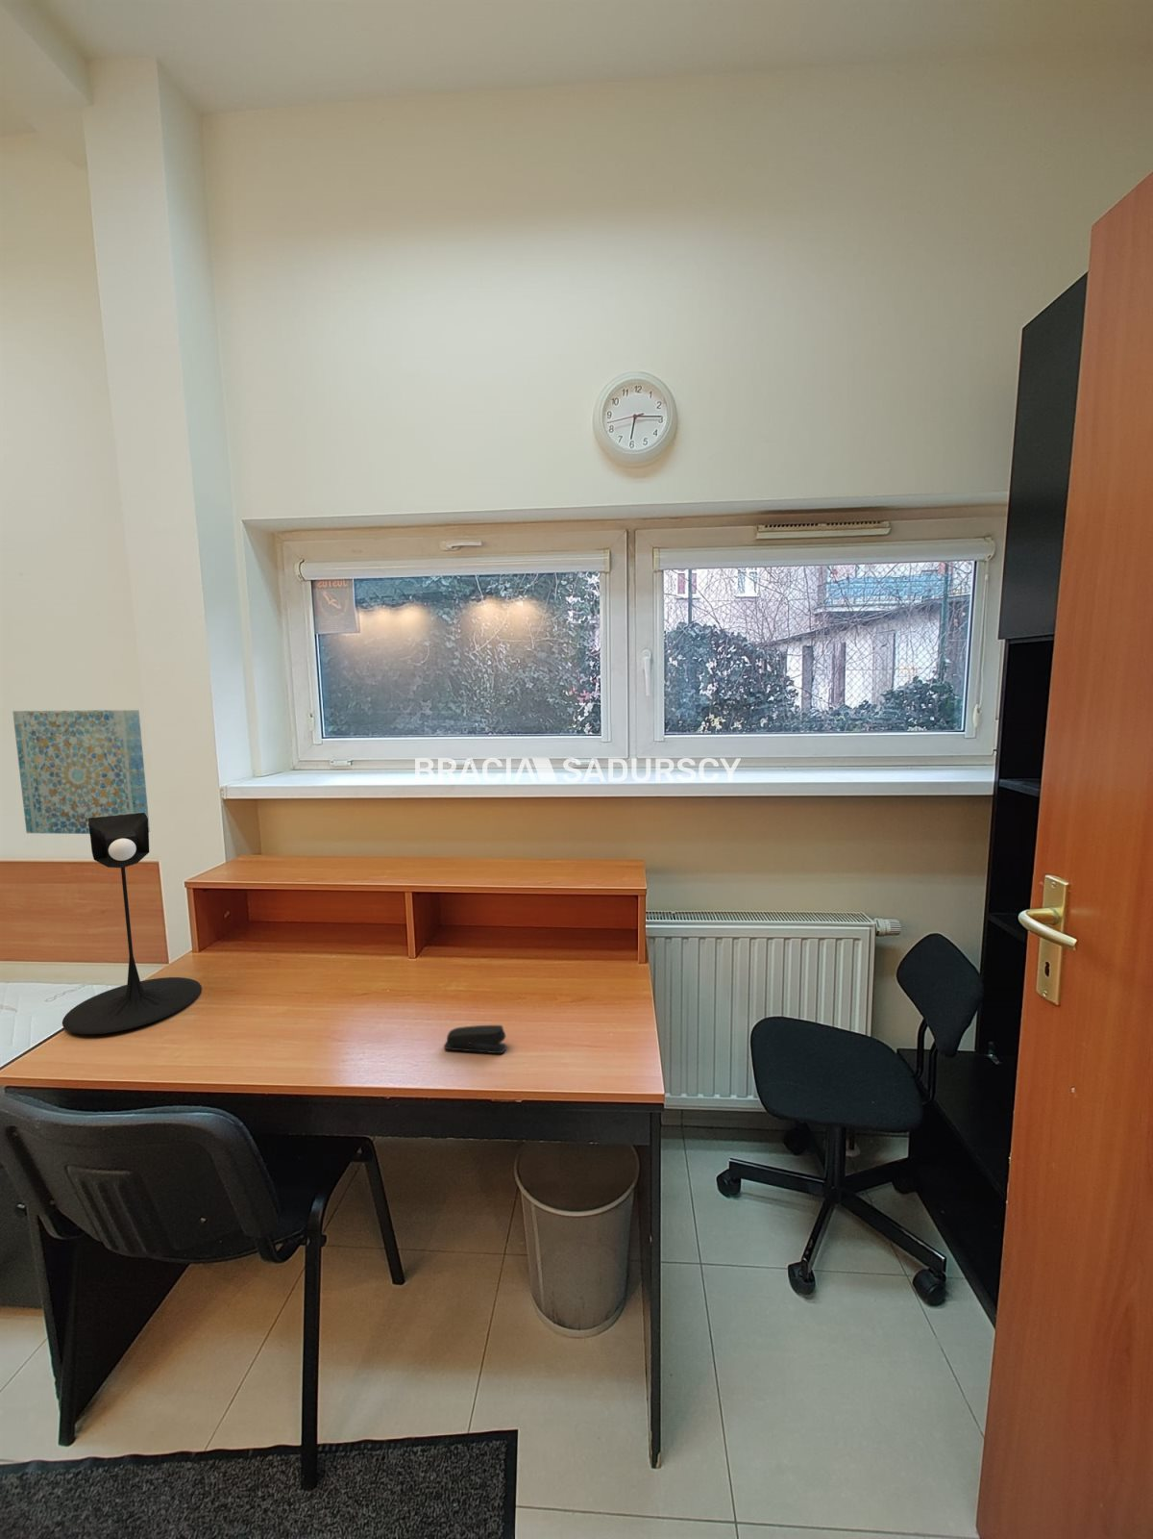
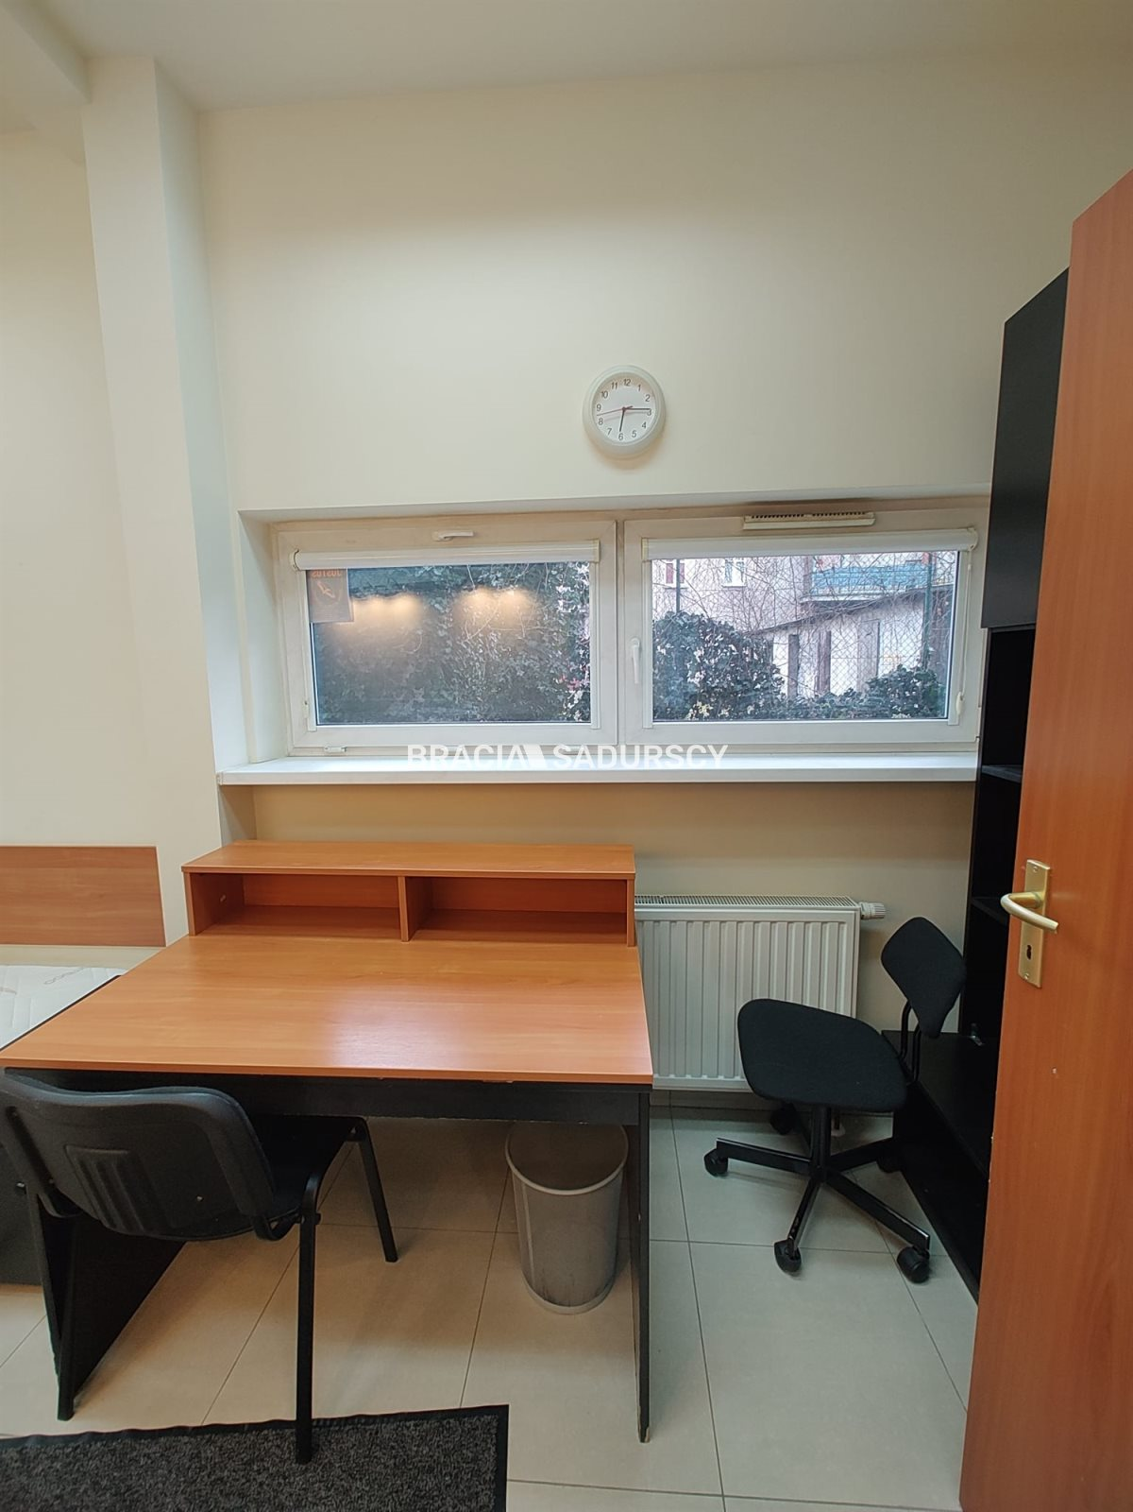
- wall art [12,709,151,835]
- stapler [443,1024,507,1054]
- desk lamp [62,813,202,1035]
